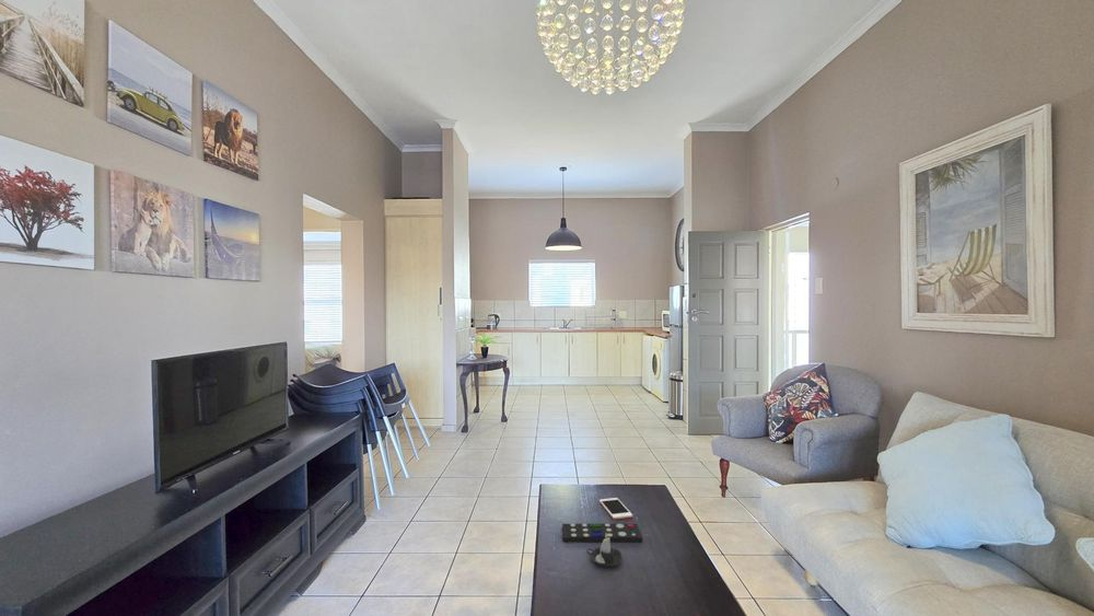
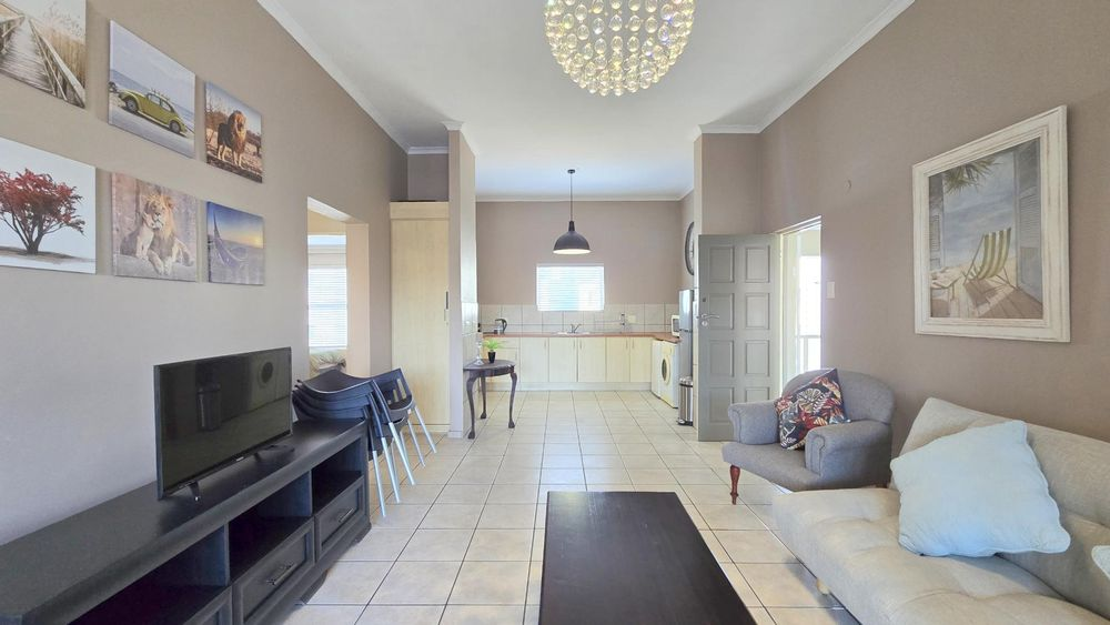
- candle [586,533,624,568]
- remote control [561,523,643,543]
- cell phone [598,497,633,520]
